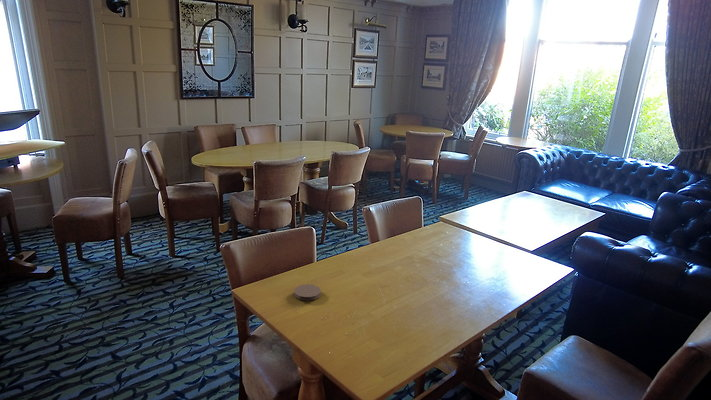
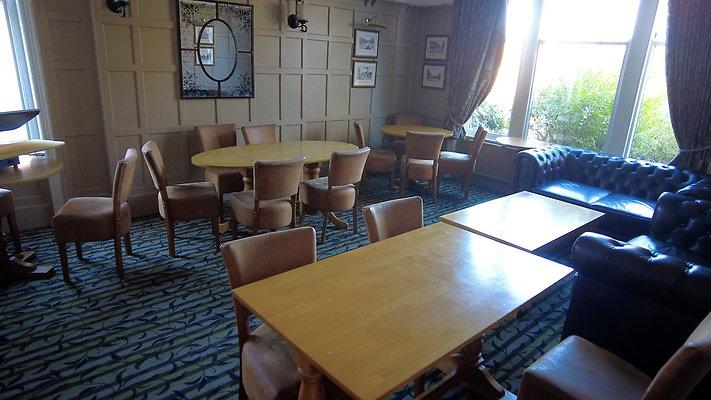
- coaster [293,283,322,301]
